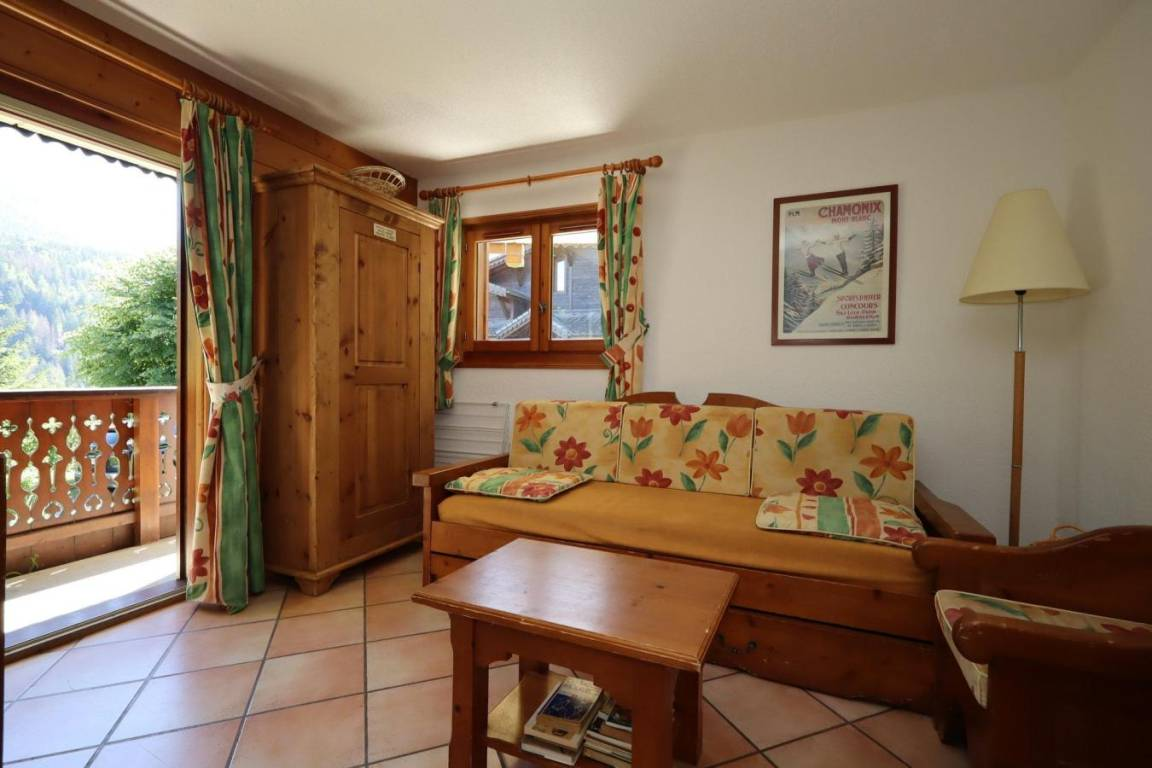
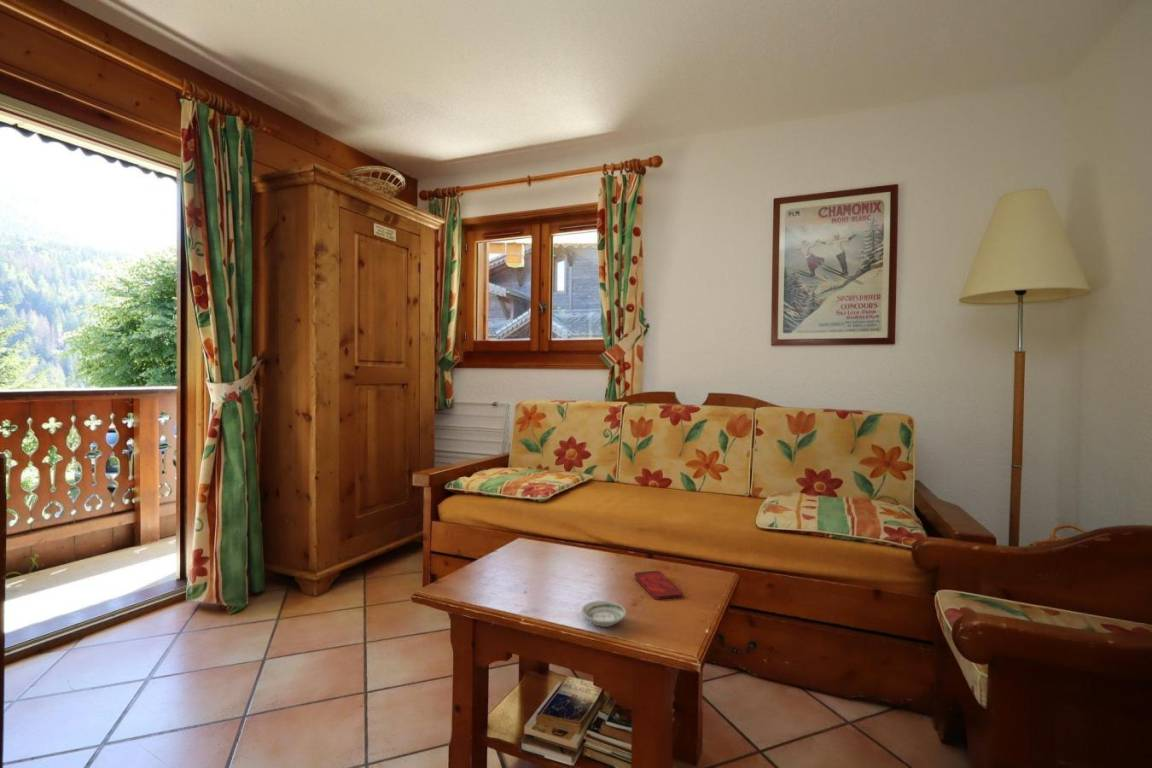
+ smartphone [633,570,684,601]
+ saucer [580,600,627,628]
